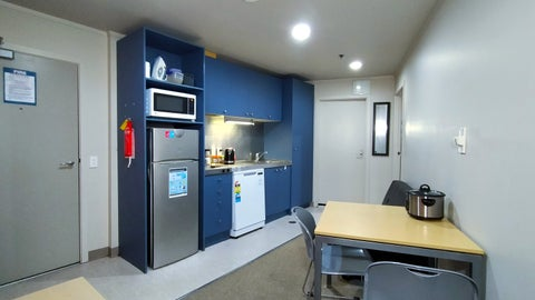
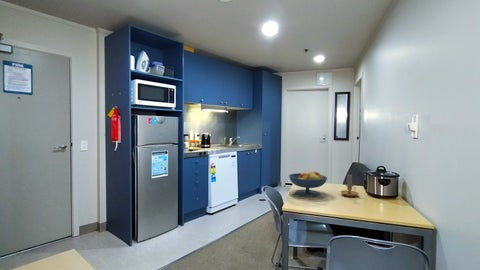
+ candle [340,174,360,197]
+ fruit bowl [288,171,328,197]
